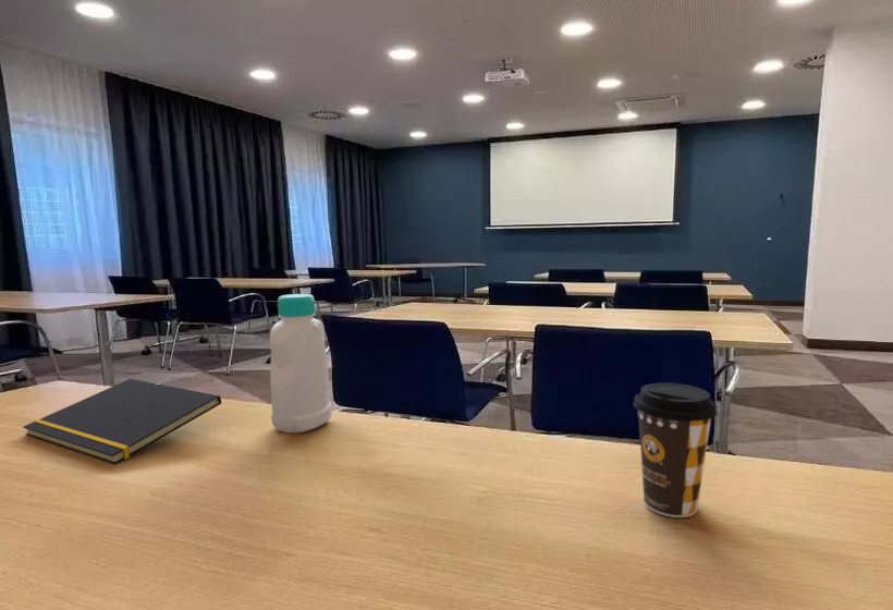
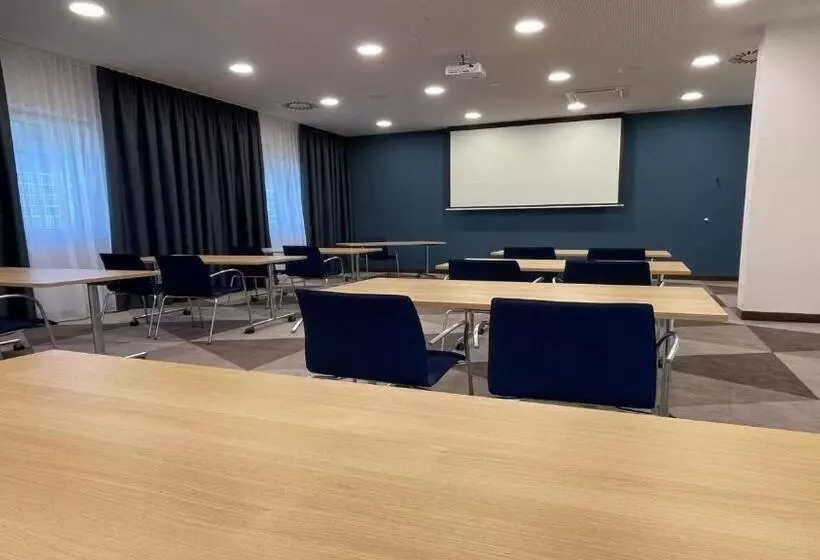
- bottle [269,293,333,434]
- notepad [22,378,222,465]
- coffee cup [633,382,719,518]
